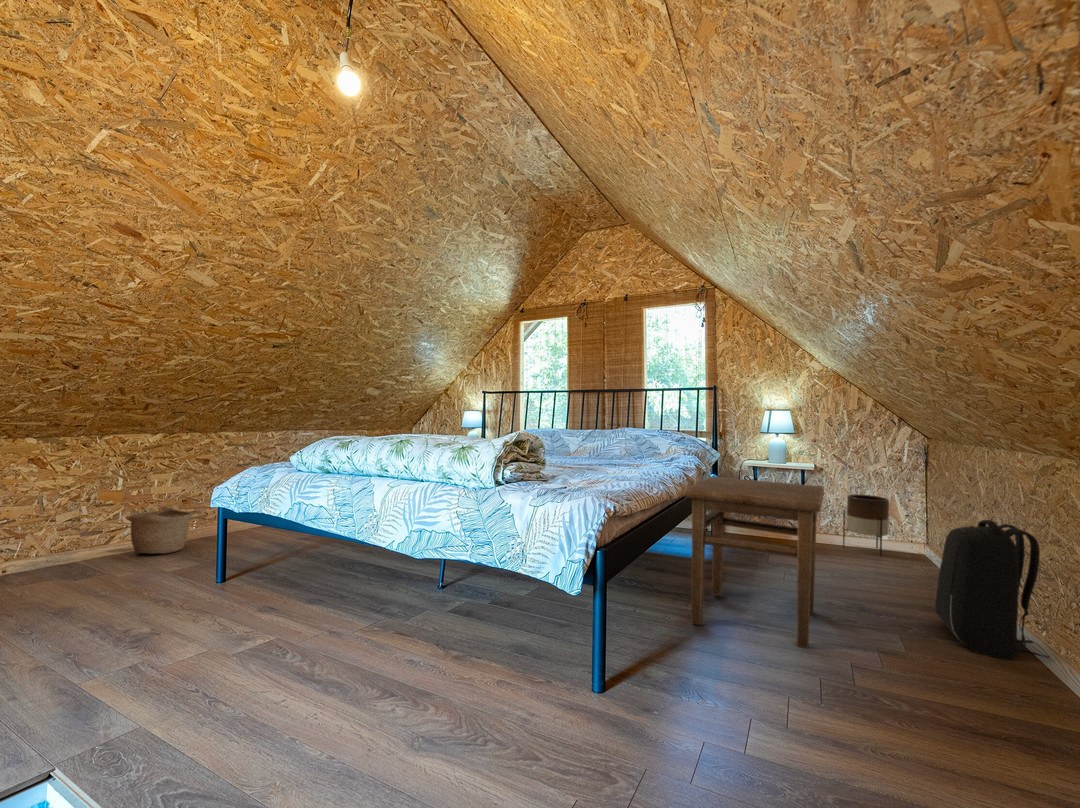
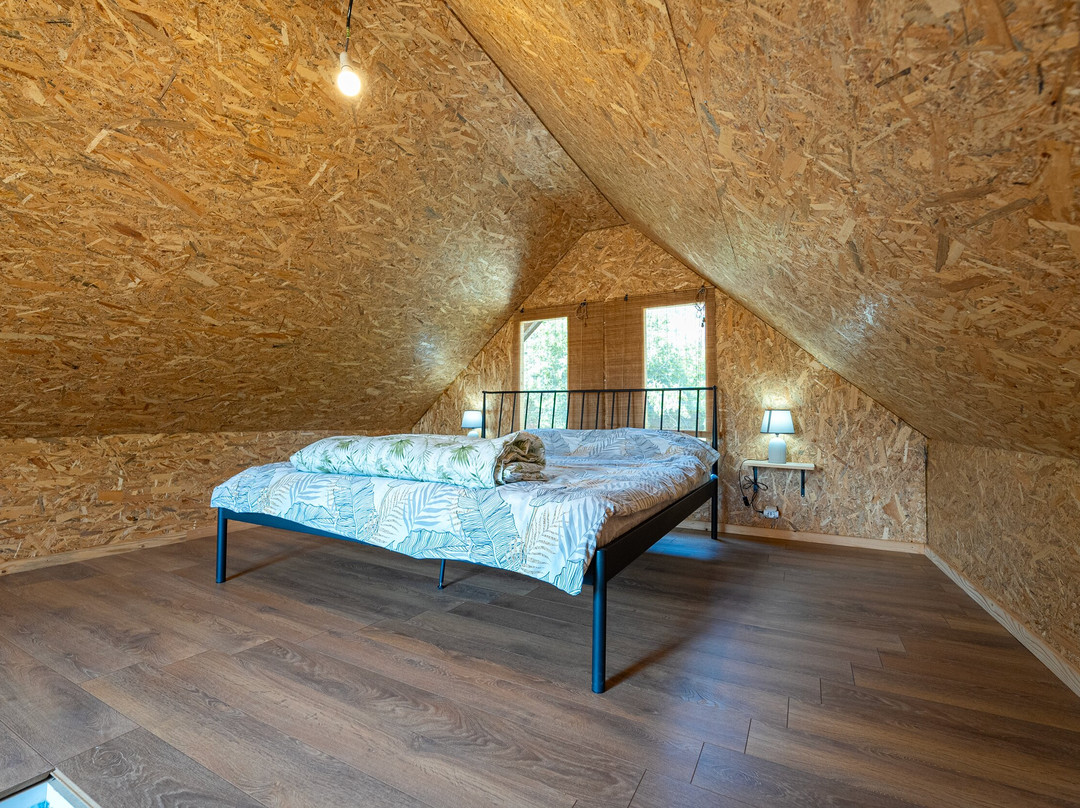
- side table [684,476,825,650]
- basket [129,508,193,556]
- backpack [934,519,1051,662]
- planter [842,493,890,557]
